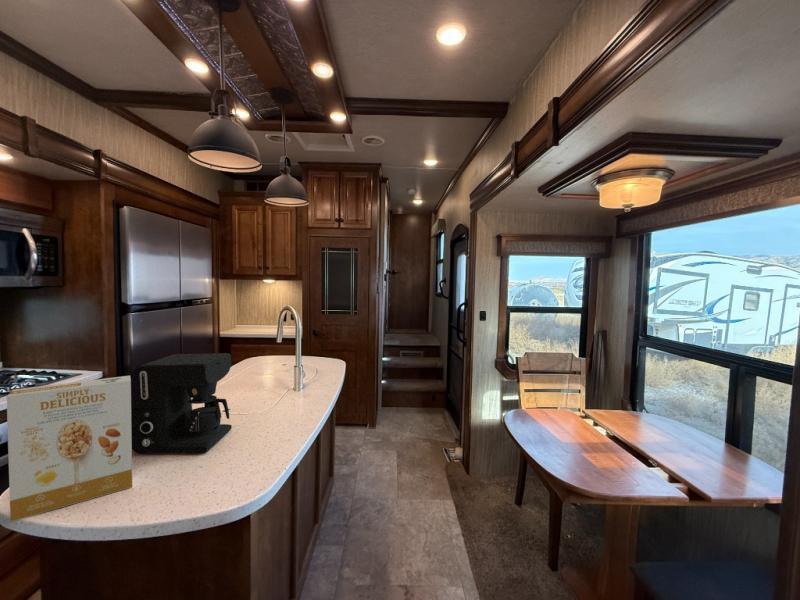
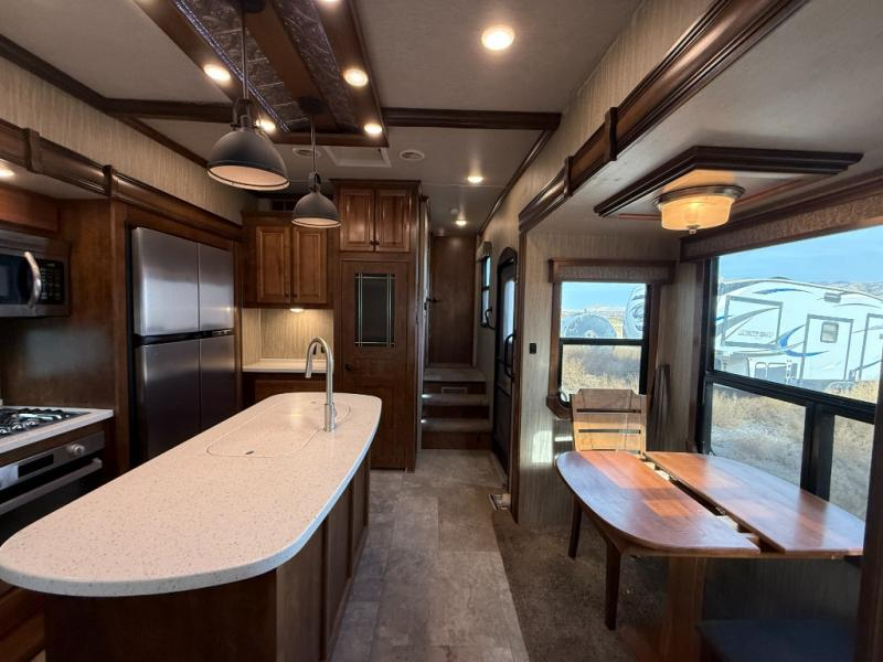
- coffee maker [130,352,233,455]
- cereal box [6,375,133,523]
